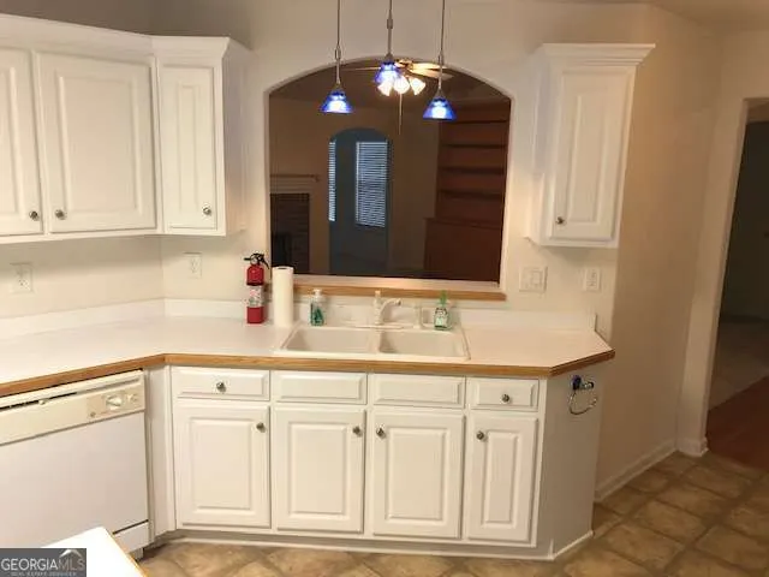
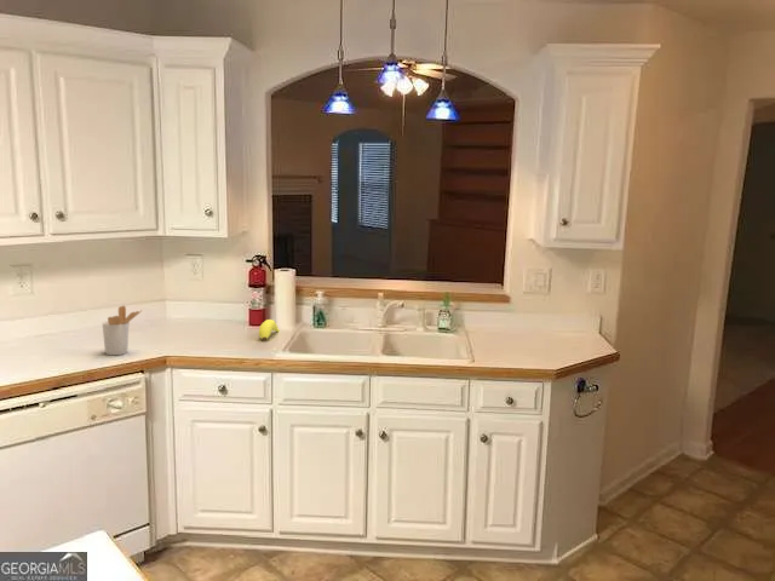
+ utensil holder [102,305,144,356]
+ banana [258,318,281,341]
